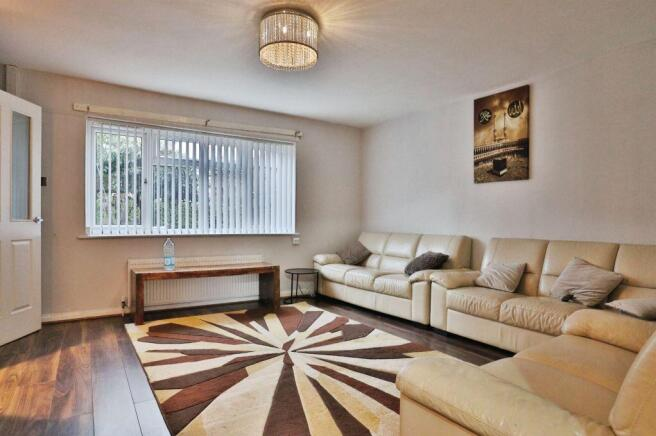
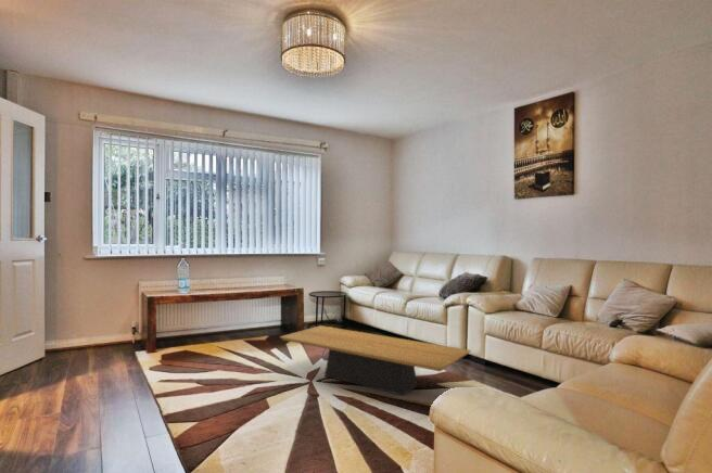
+ coffee table [279,324,472,397]
